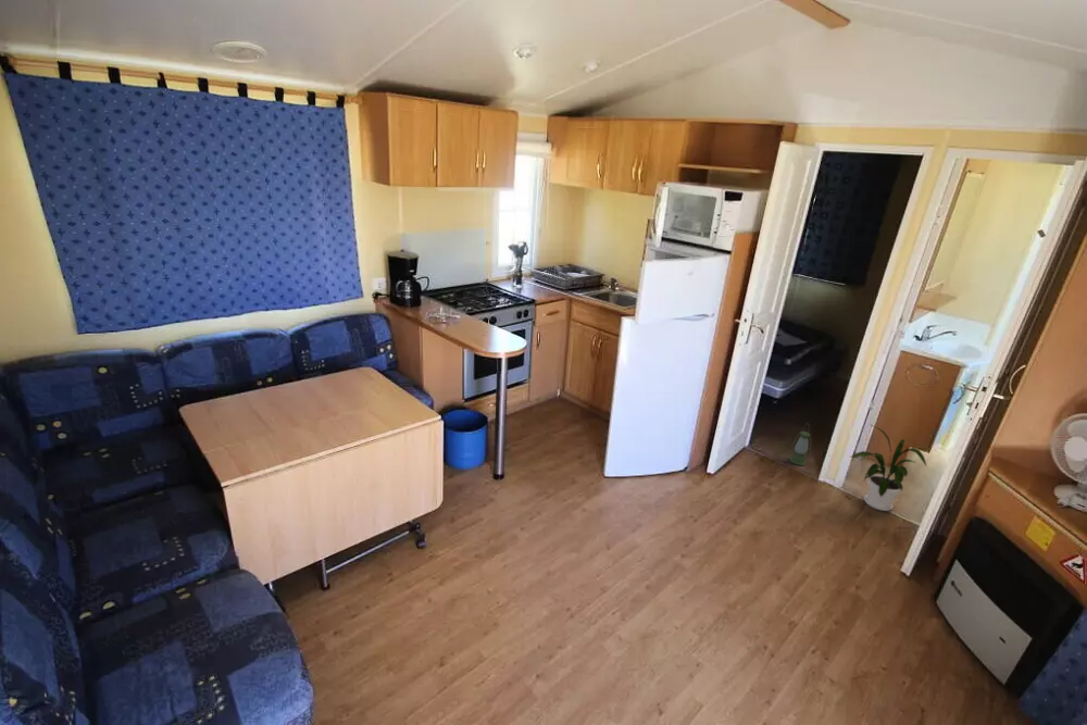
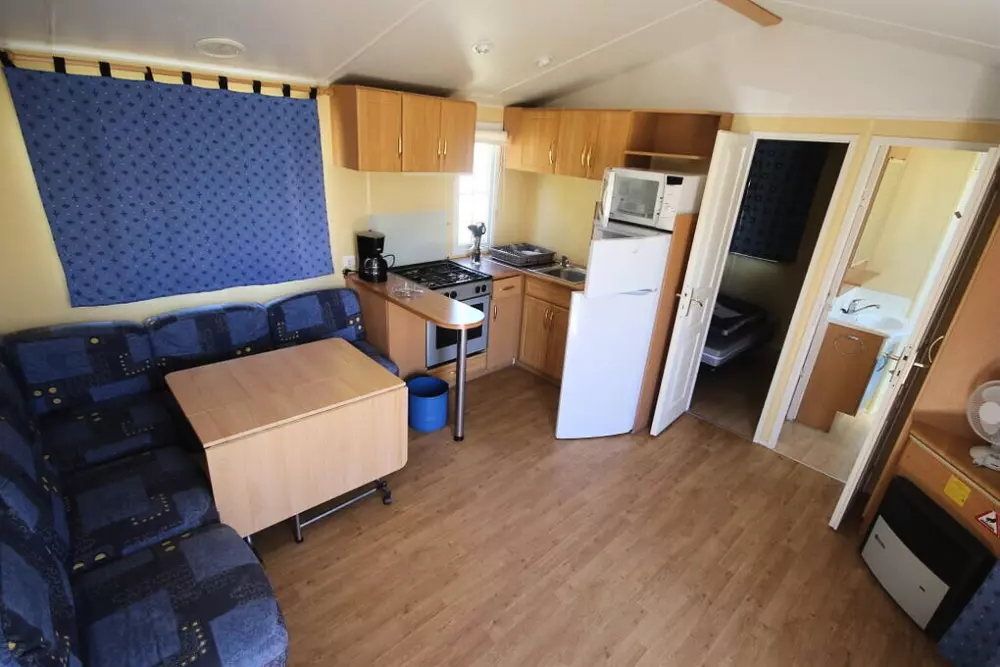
- lantern [788,423,812,466]
- house plant [850,424,927,512]
